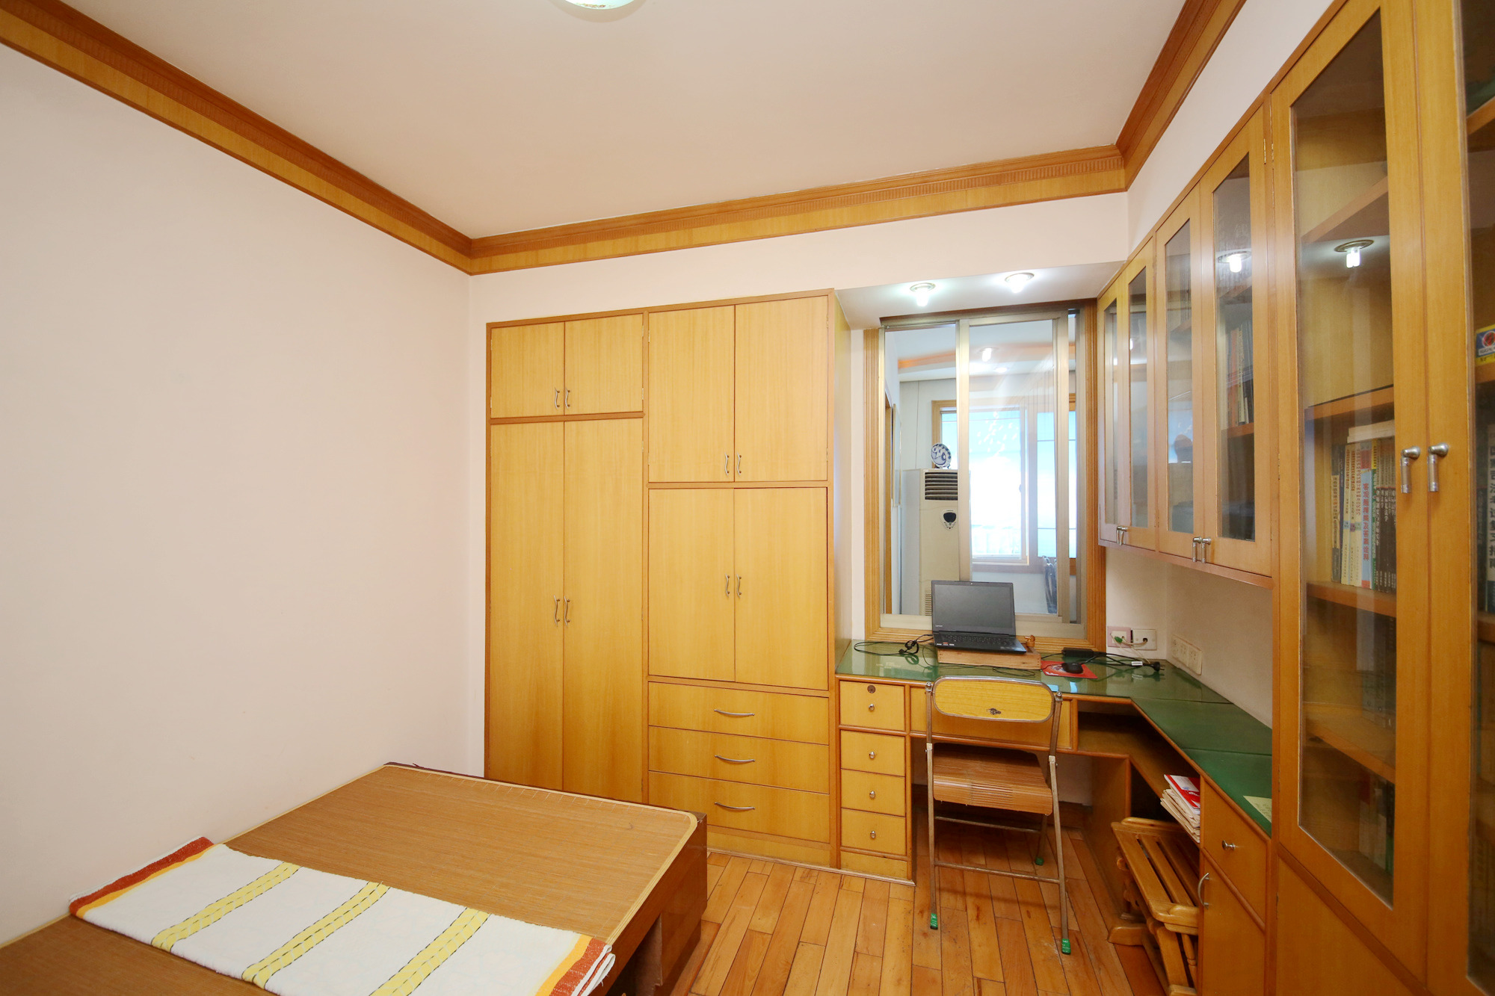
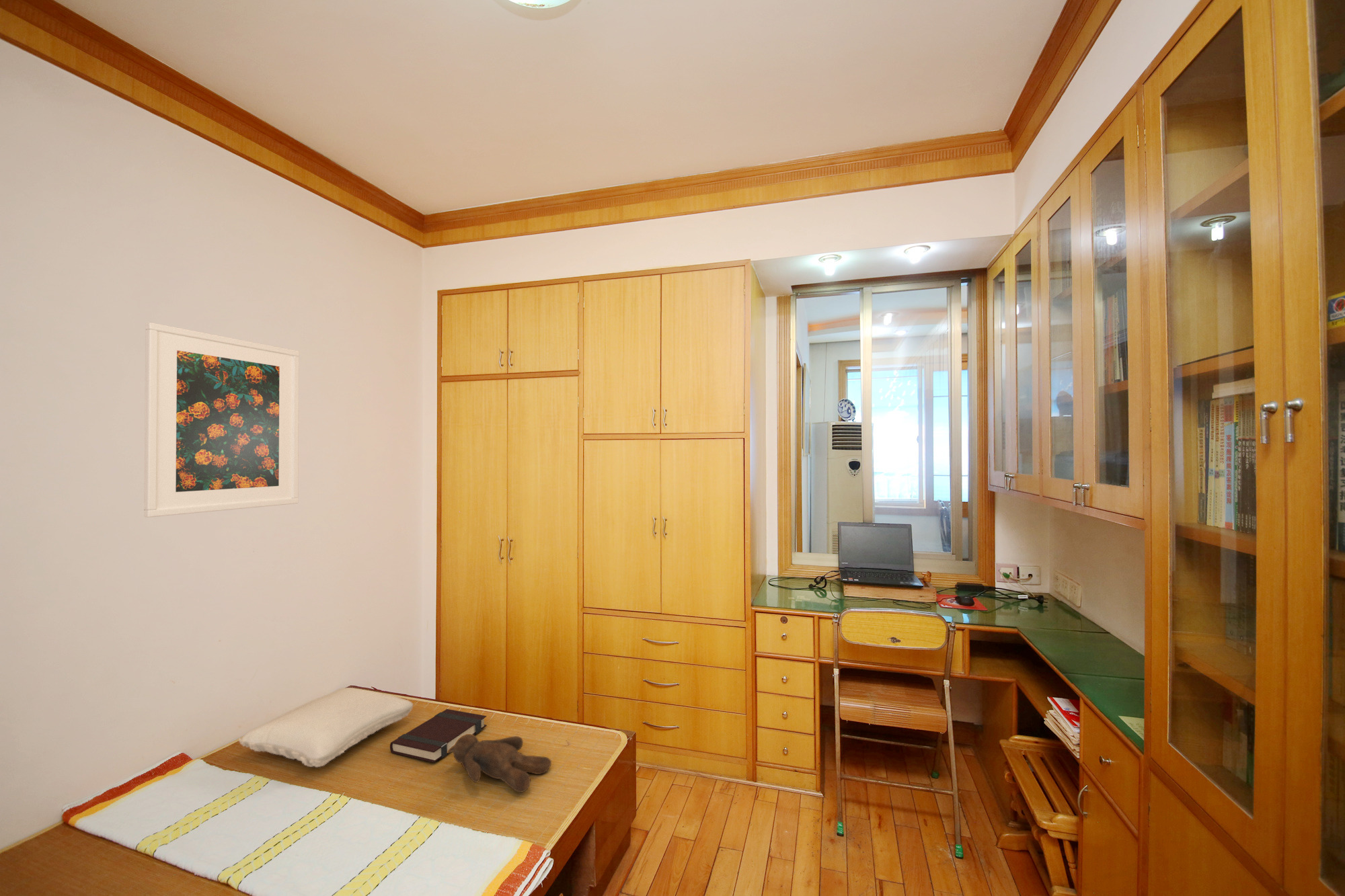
+ pillow [238,687,414,768]
+ book [389,708,488,763]
+ teddy bear [447,734,552,793]
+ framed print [143,322,300,518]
